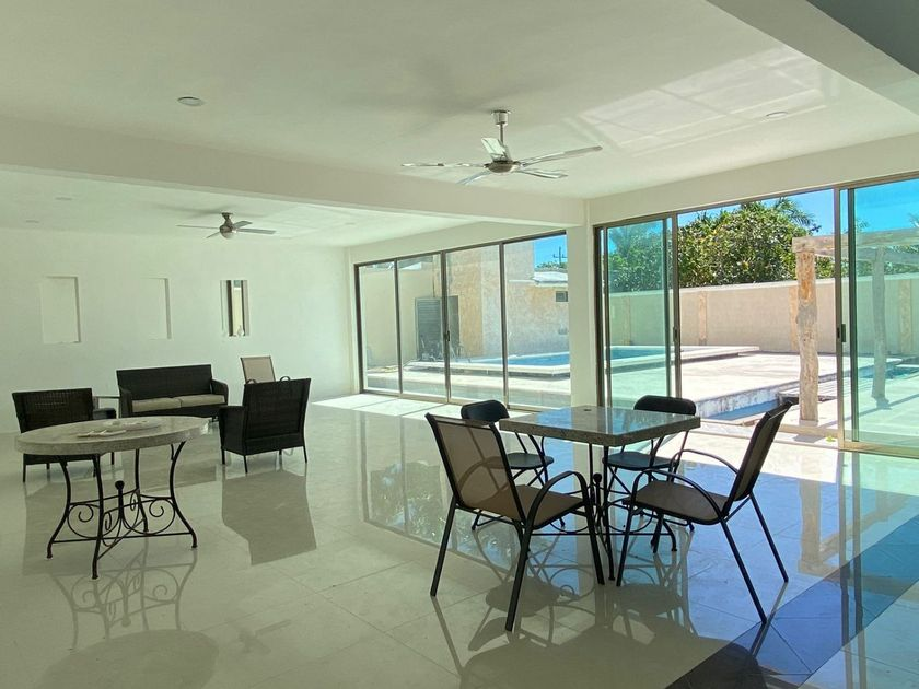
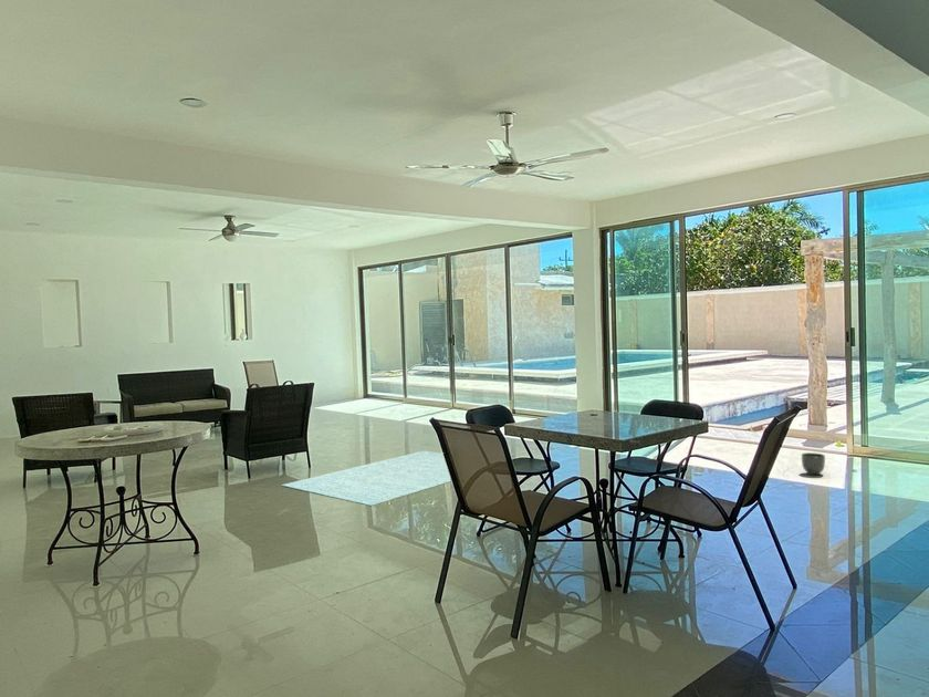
+ rug [281,450,452,507]
+ planter [801,451,826,476]
